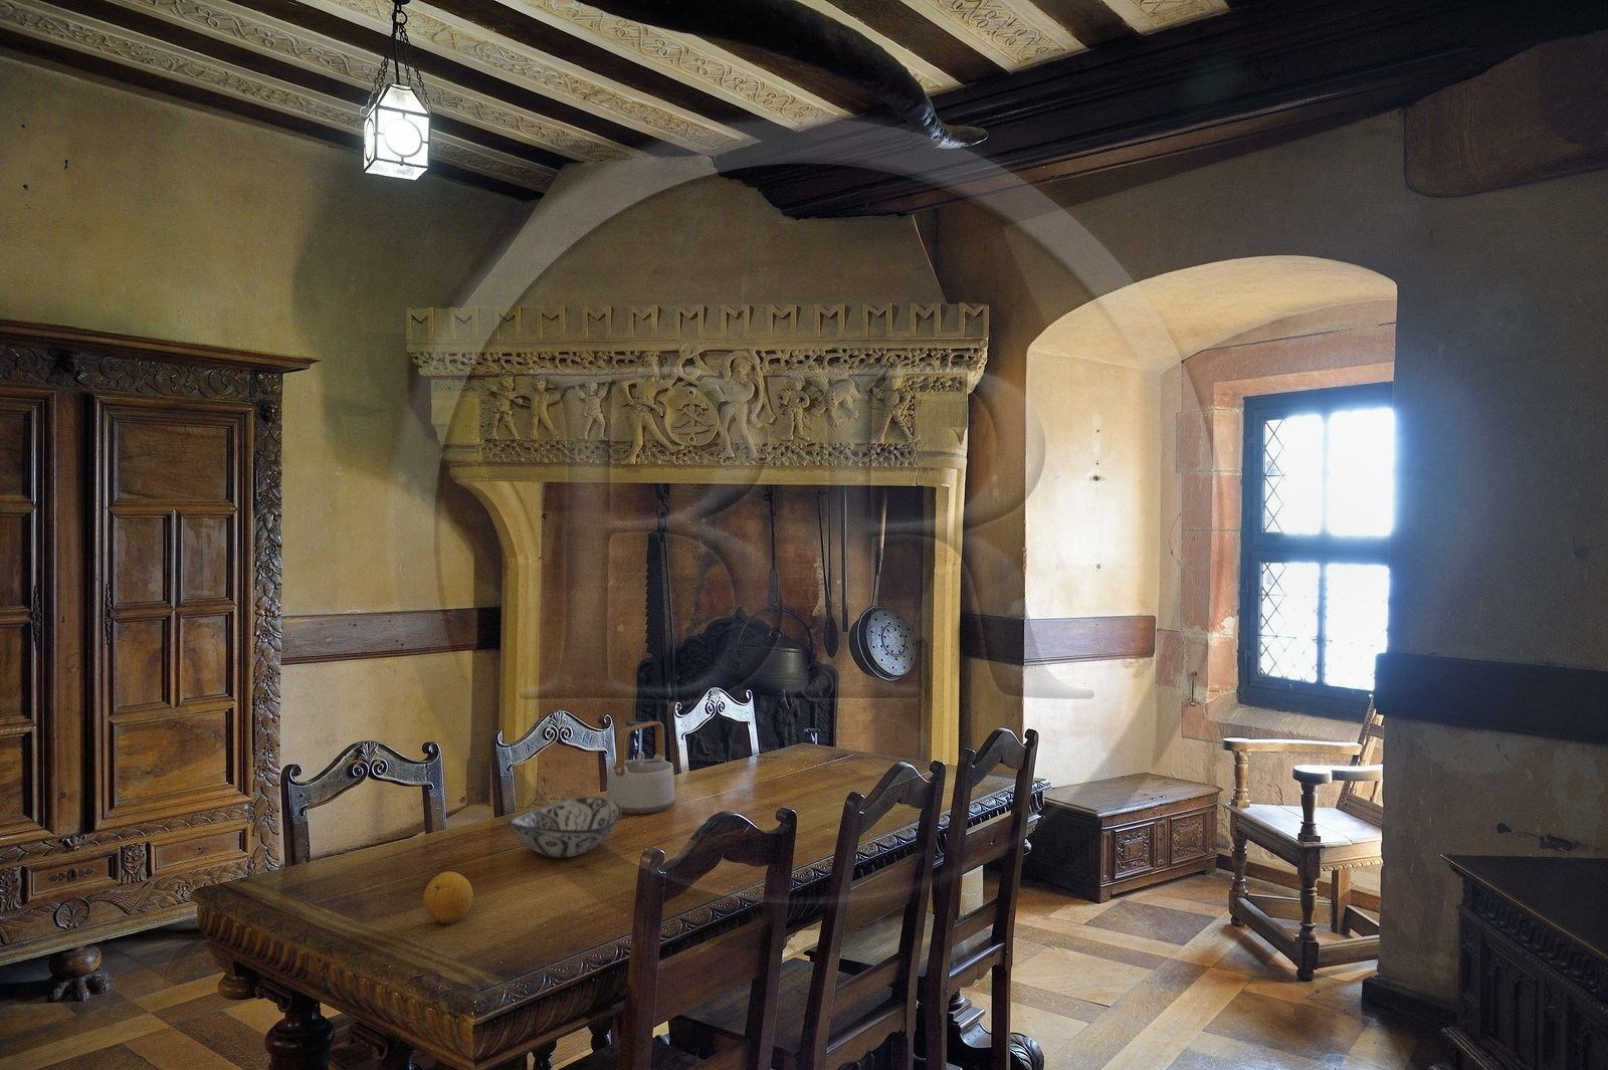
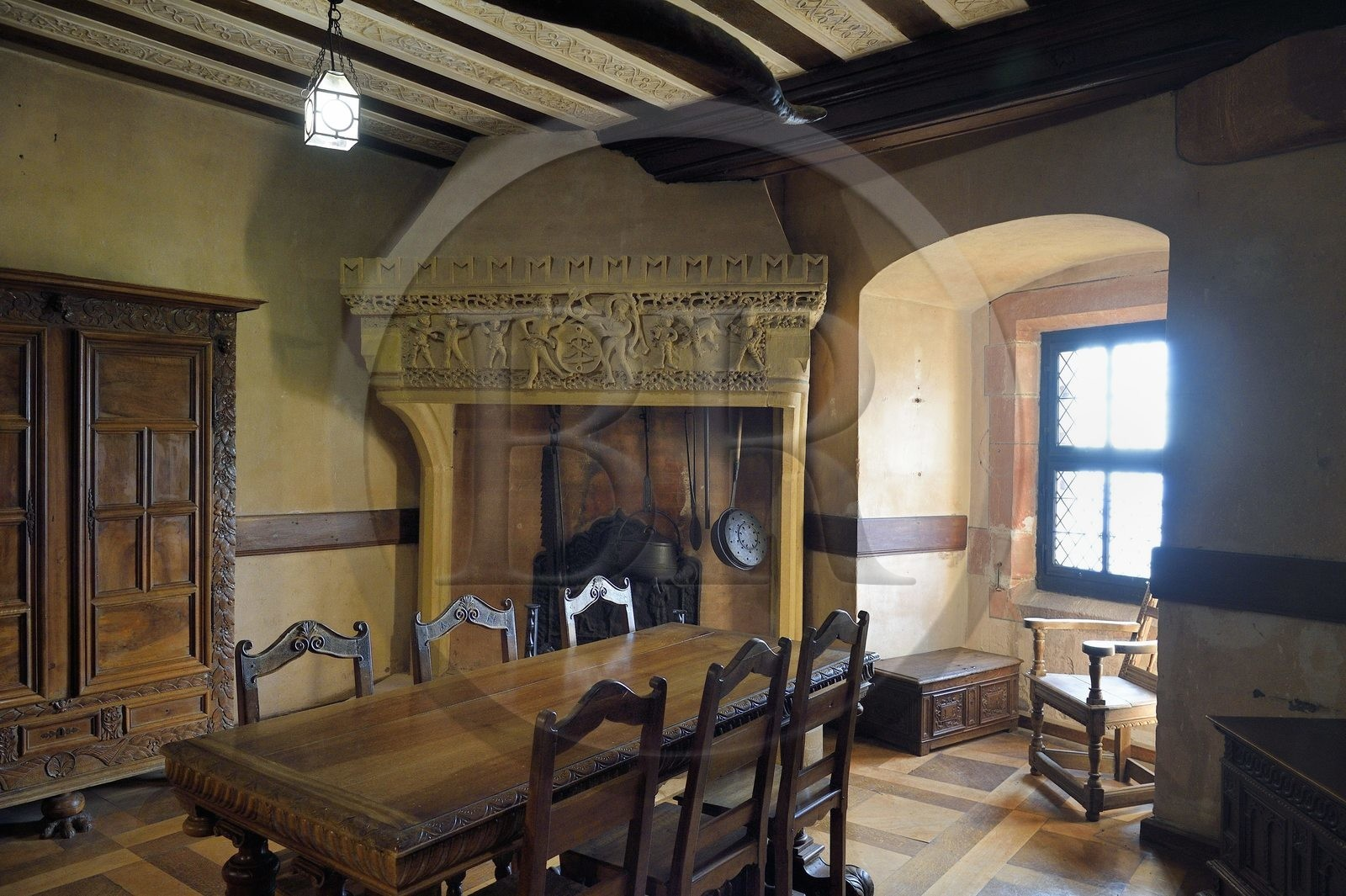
- decorative bowl [508,795,622,859]
- teapot [604,720,676,816]
- fruit [422,871,474,924]
